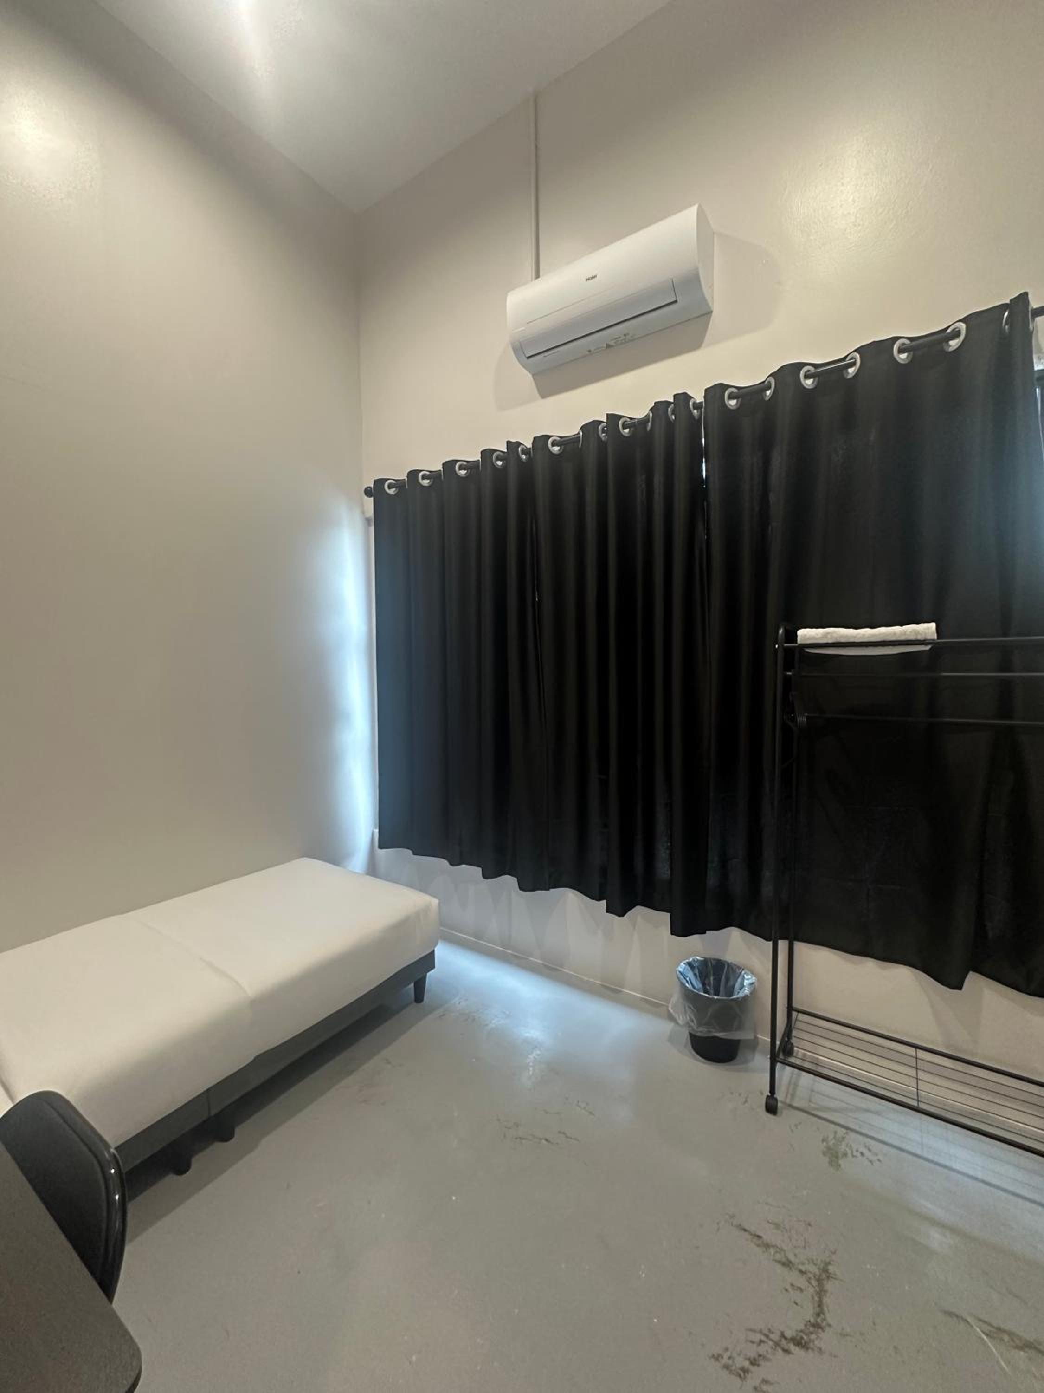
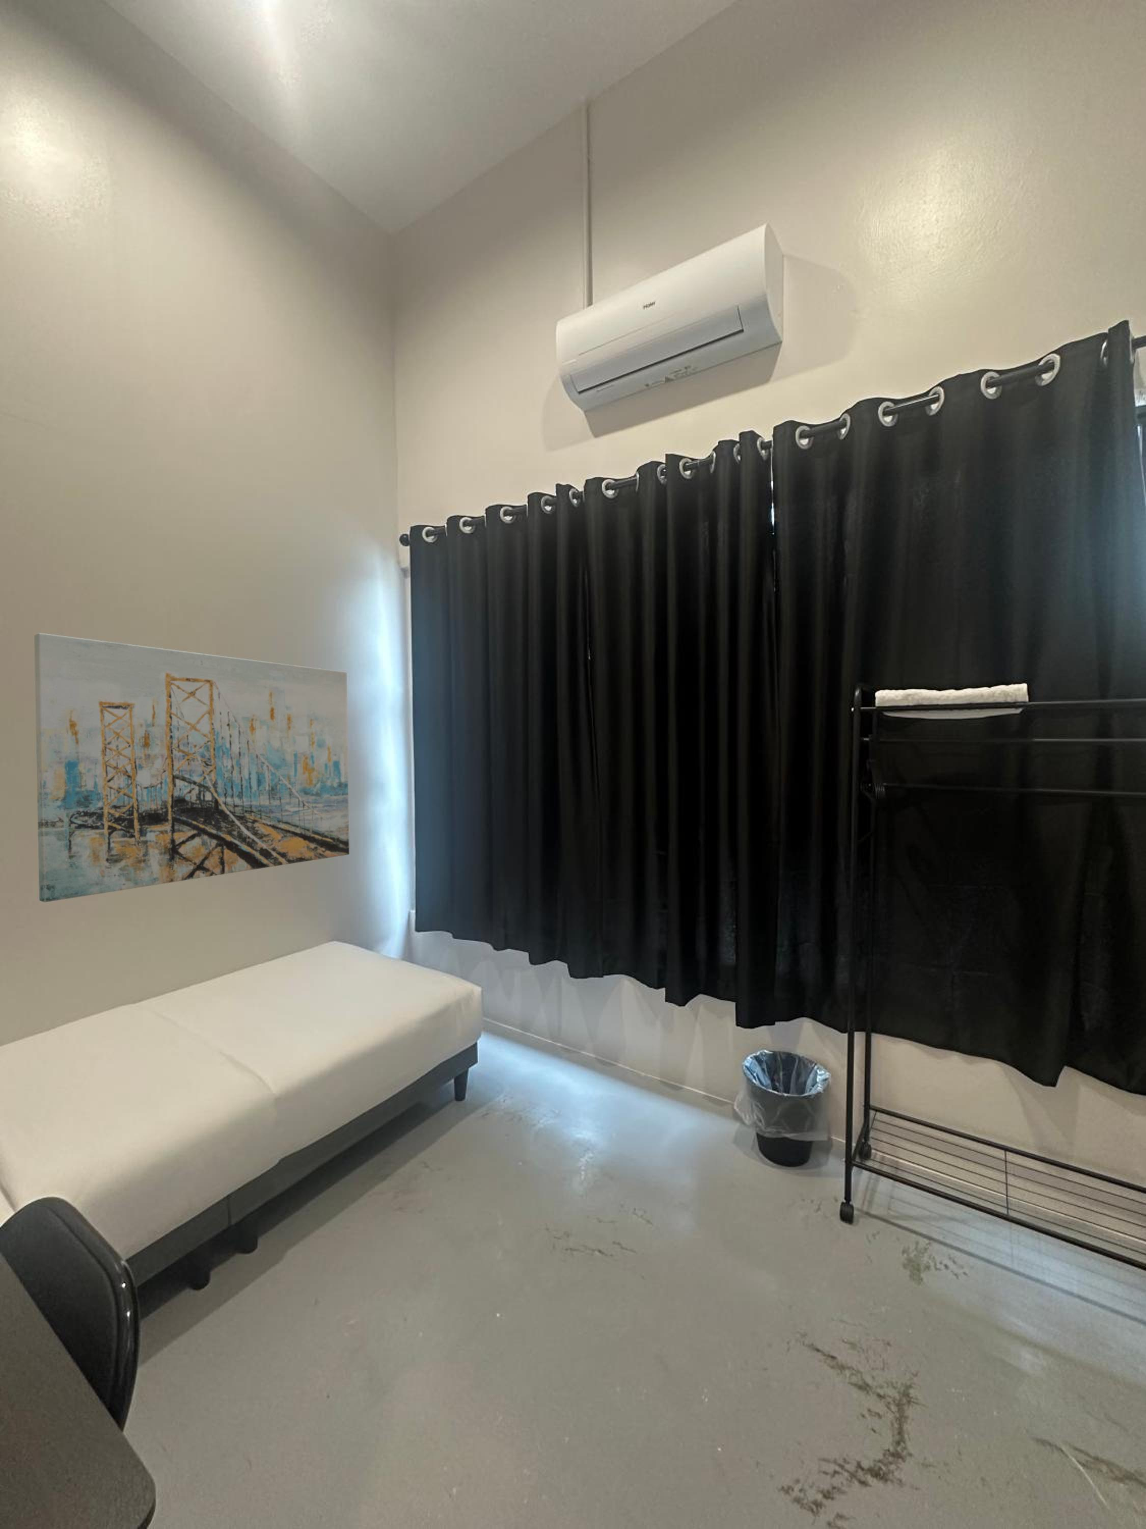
+ wall art [34,632,350,903]
